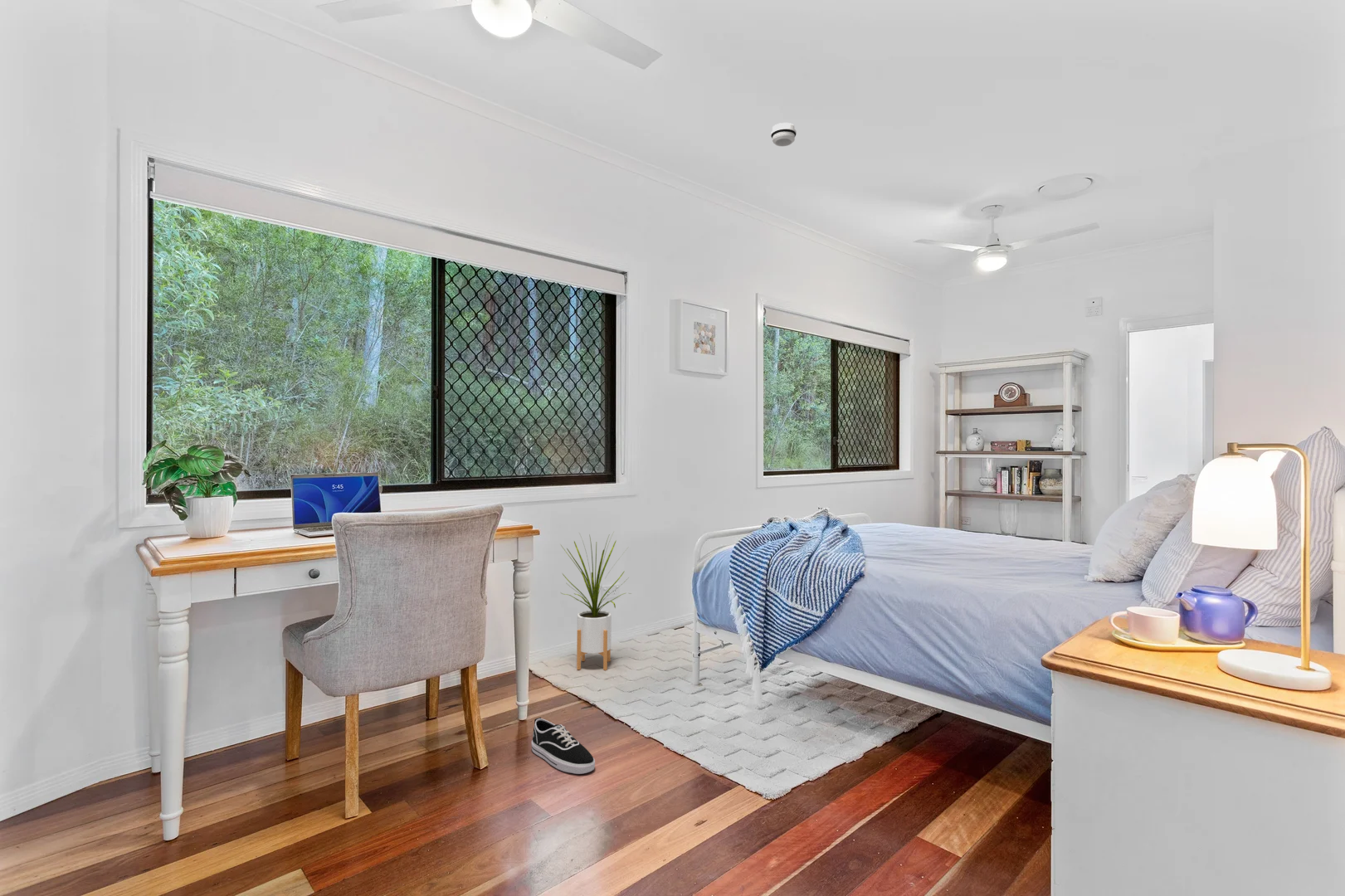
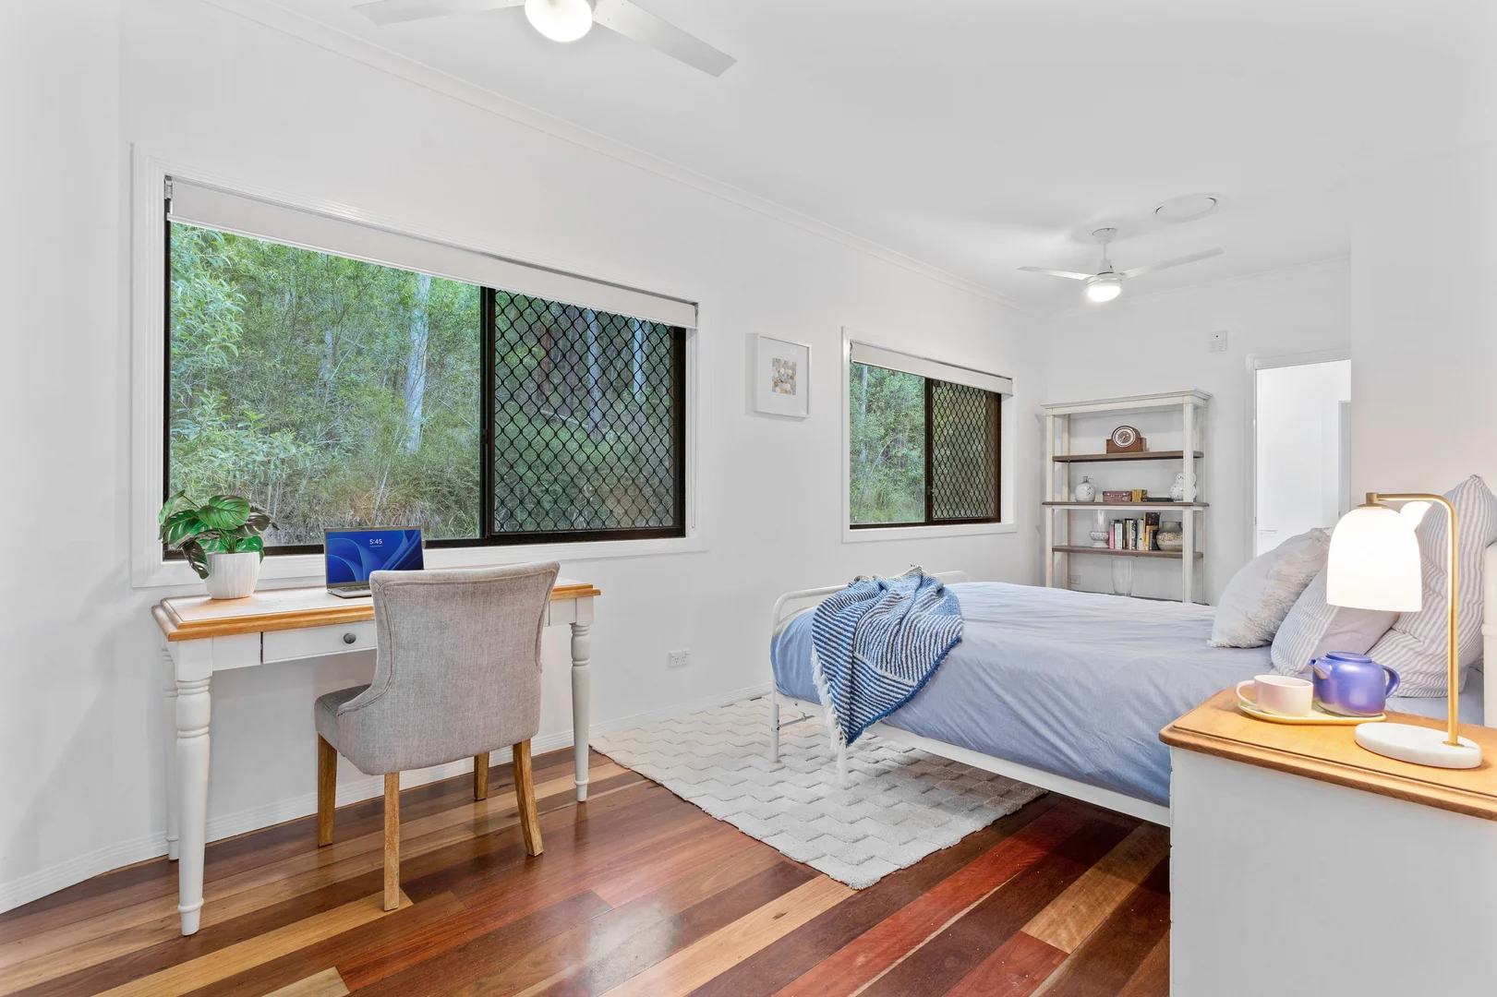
- smoke detector [770,122,797,147]
- shoe [531,717,596,775]
- house plant [560,531,632,671]
